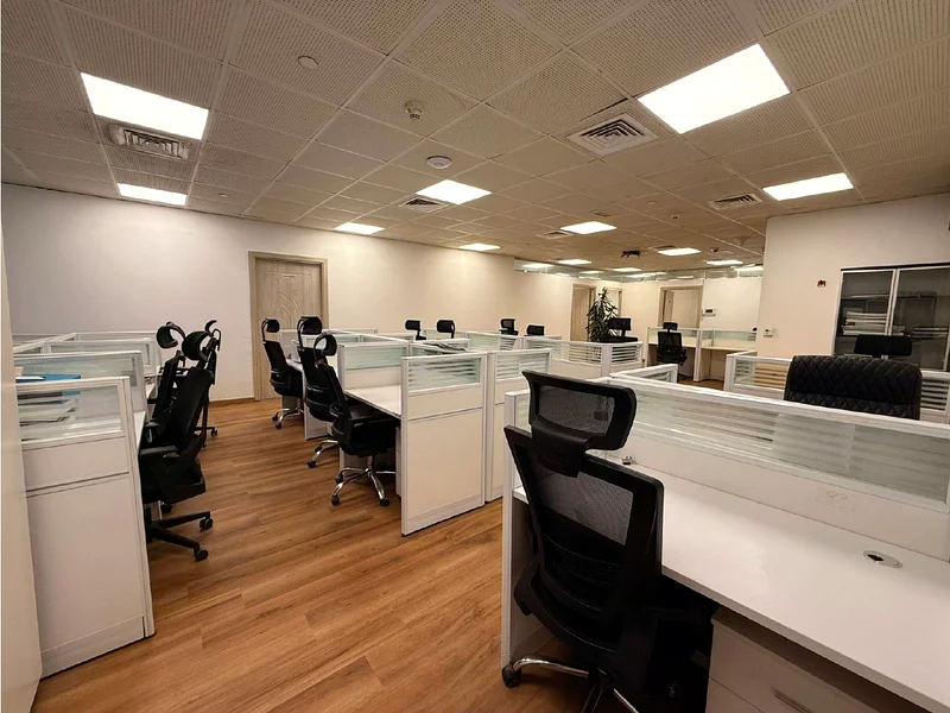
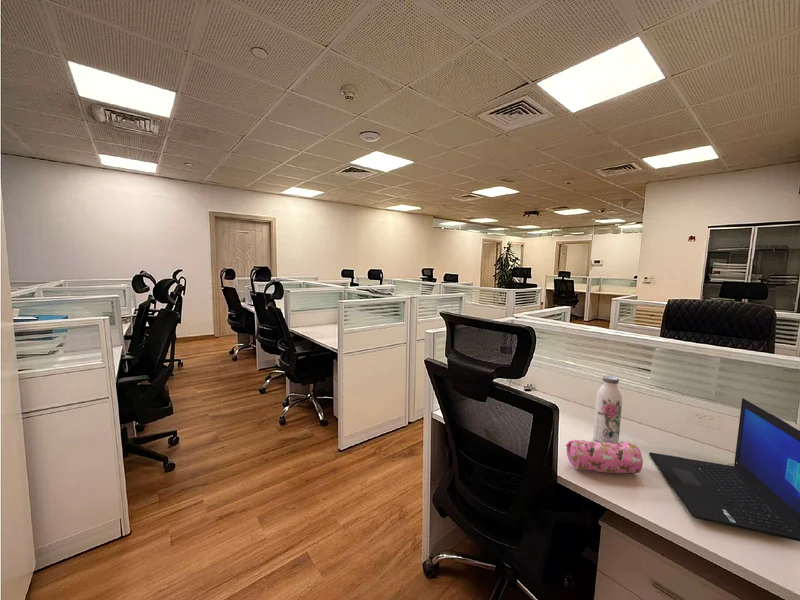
+ water bottle [592,375,623,443]
+ laptop [648,397,800,542]
+ pencil case [565,439,644,474]
